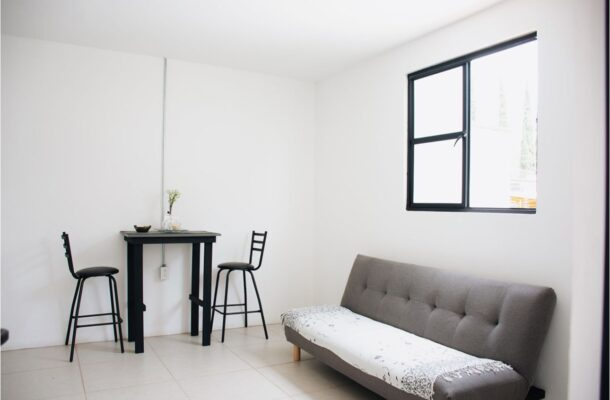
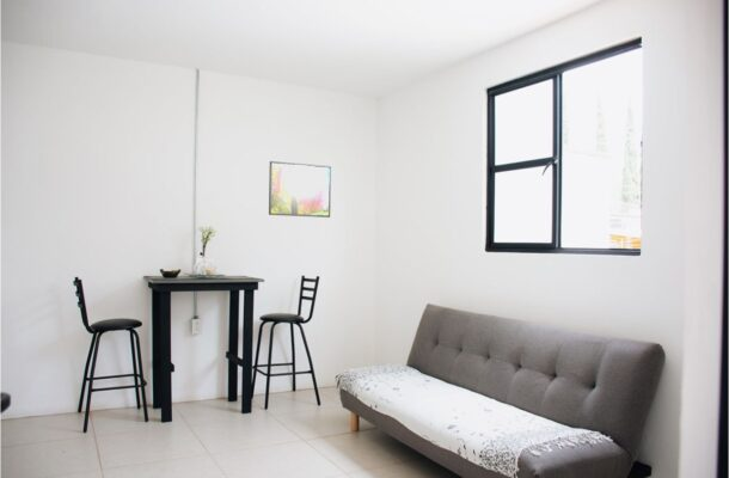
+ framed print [268,160,332,219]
